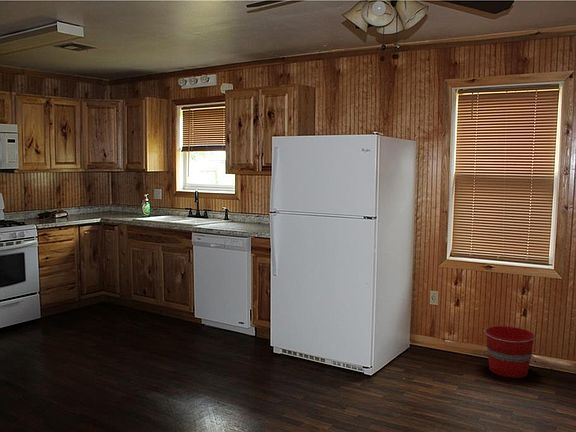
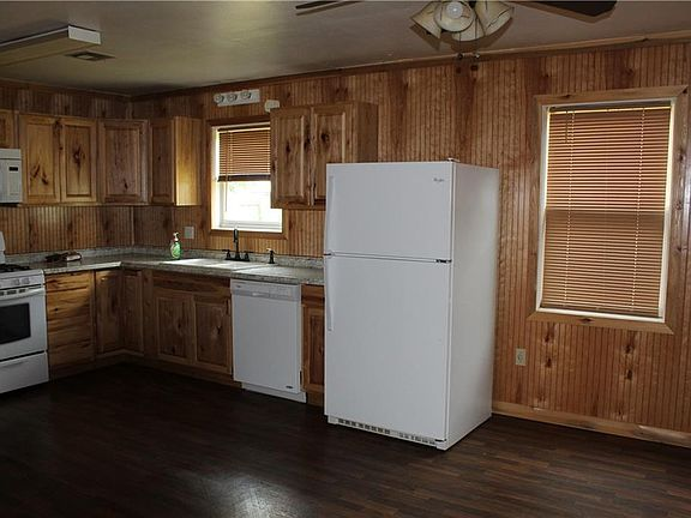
- bucket [483,325,536,379]
